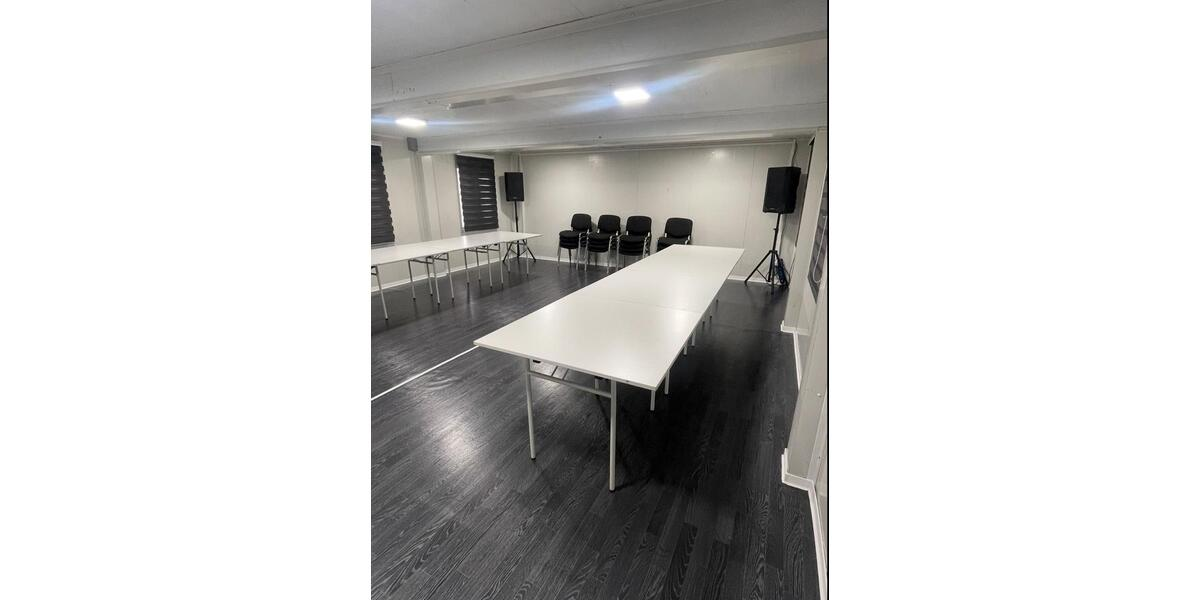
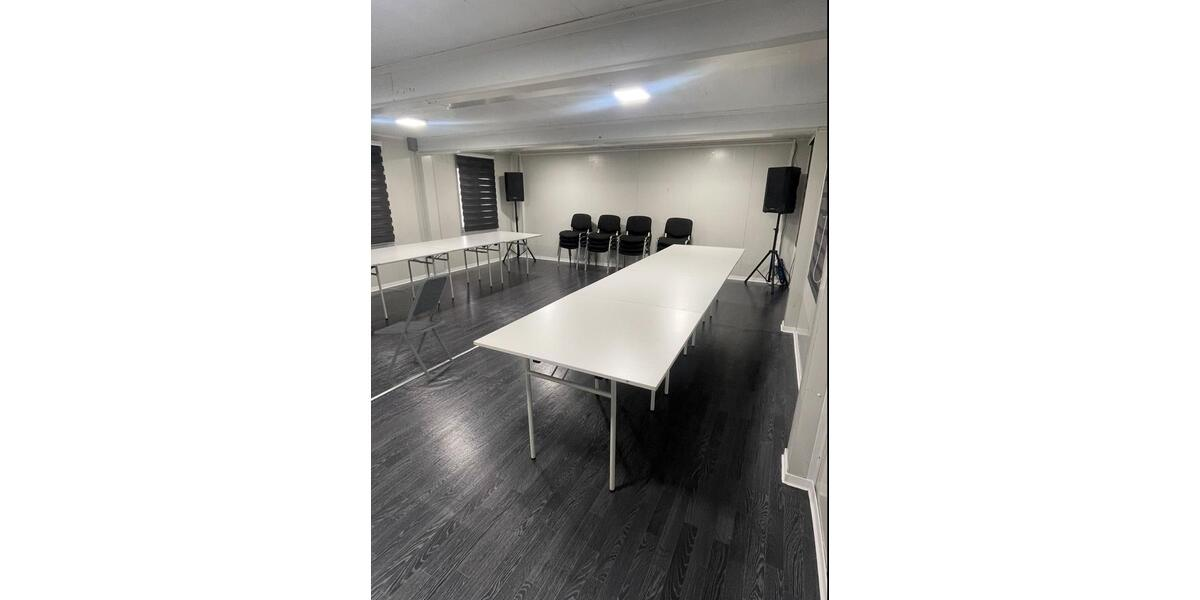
+ folding chair [373,273,455,381]
